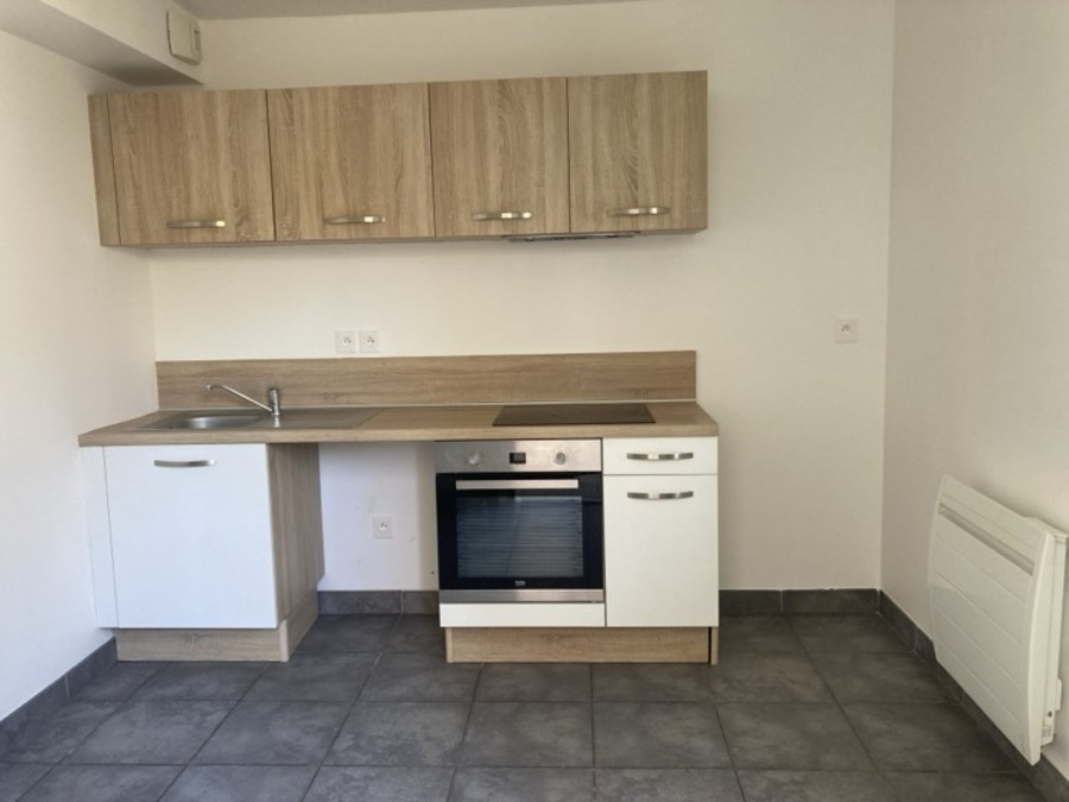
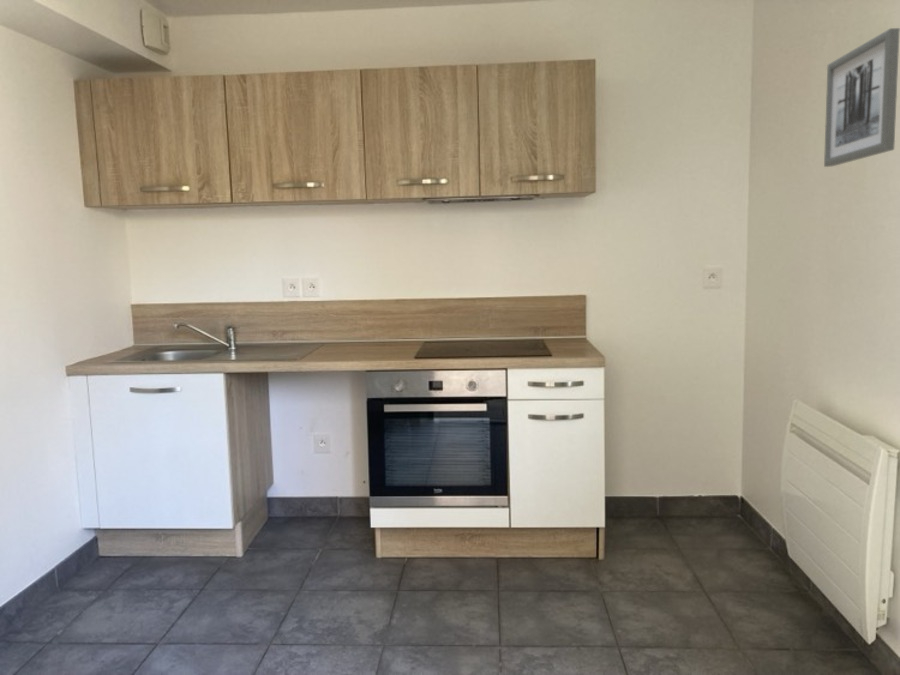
+ wall art [823,27,900,168]
